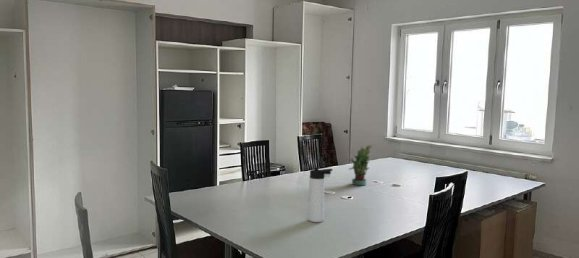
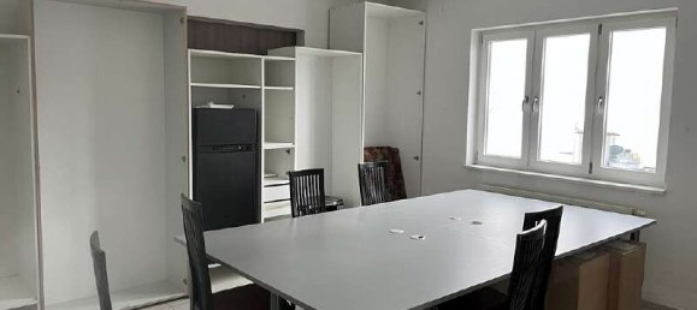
- thermos bottle [307,167,334,223]
- potted plant [346,144,373,187]
